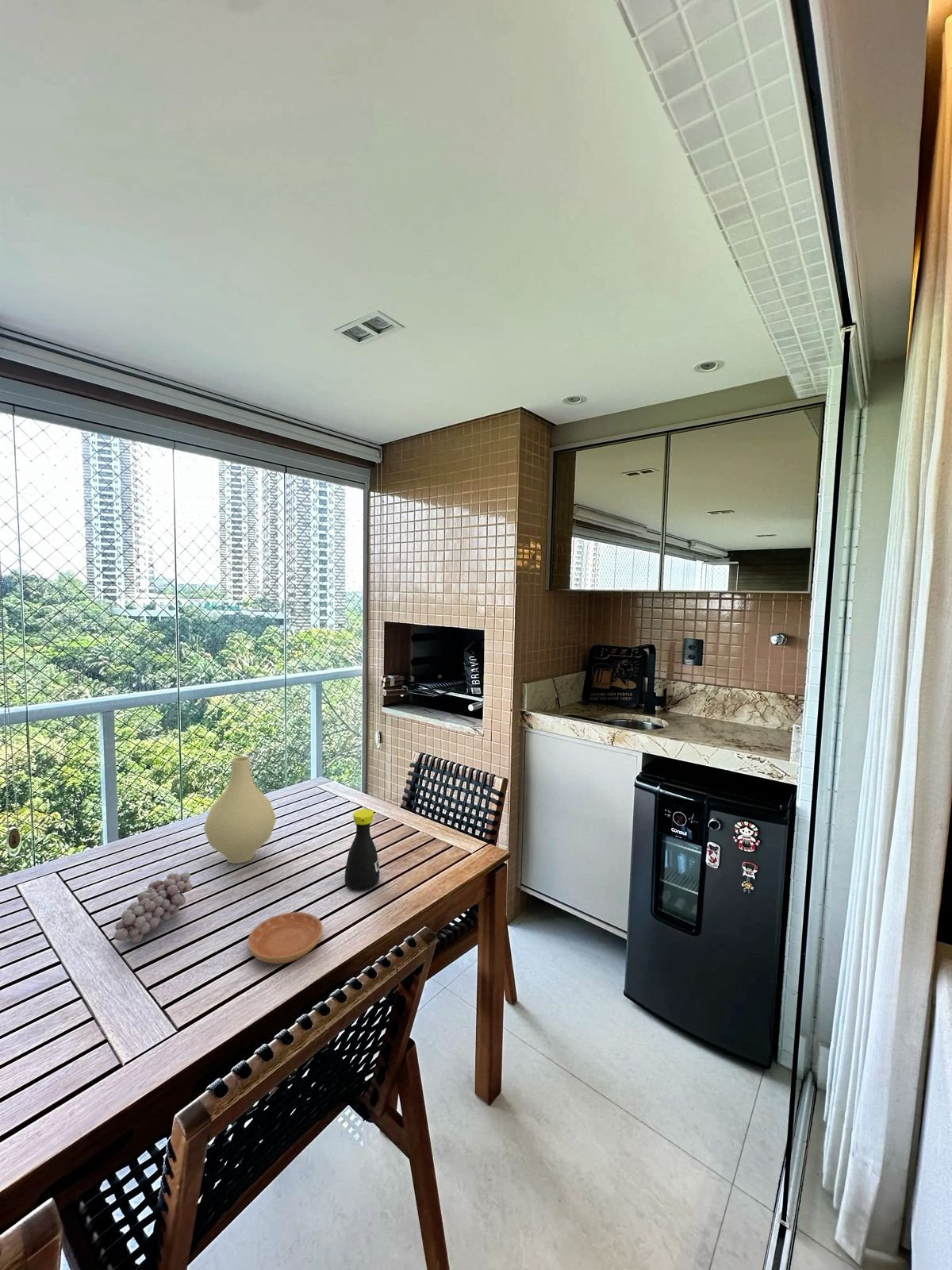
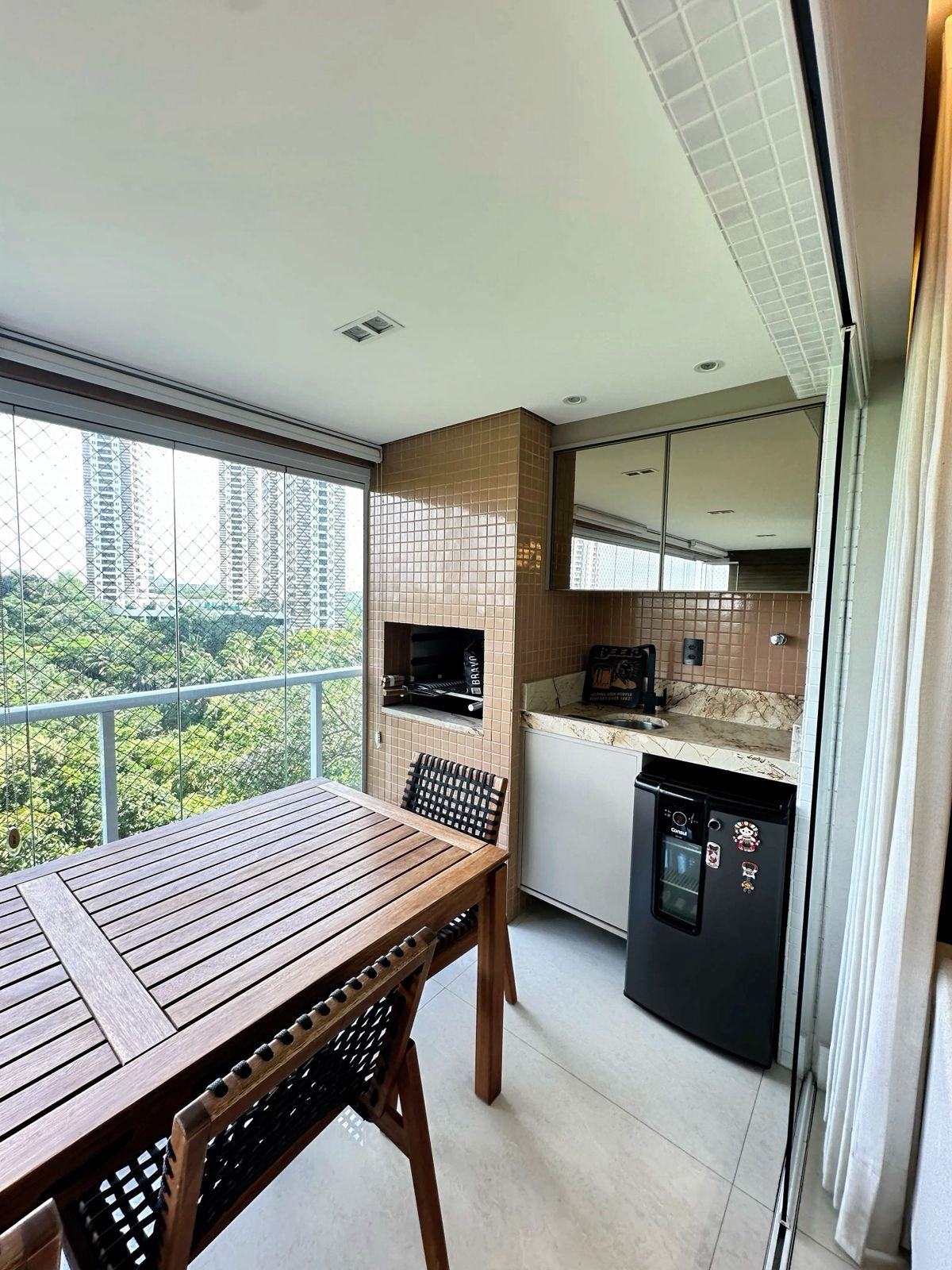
- saucer [247,911,324,965]
- bottle [344,807,380,891]
- vase [203,756,277,864]
- fruit [113,872,194,944]
